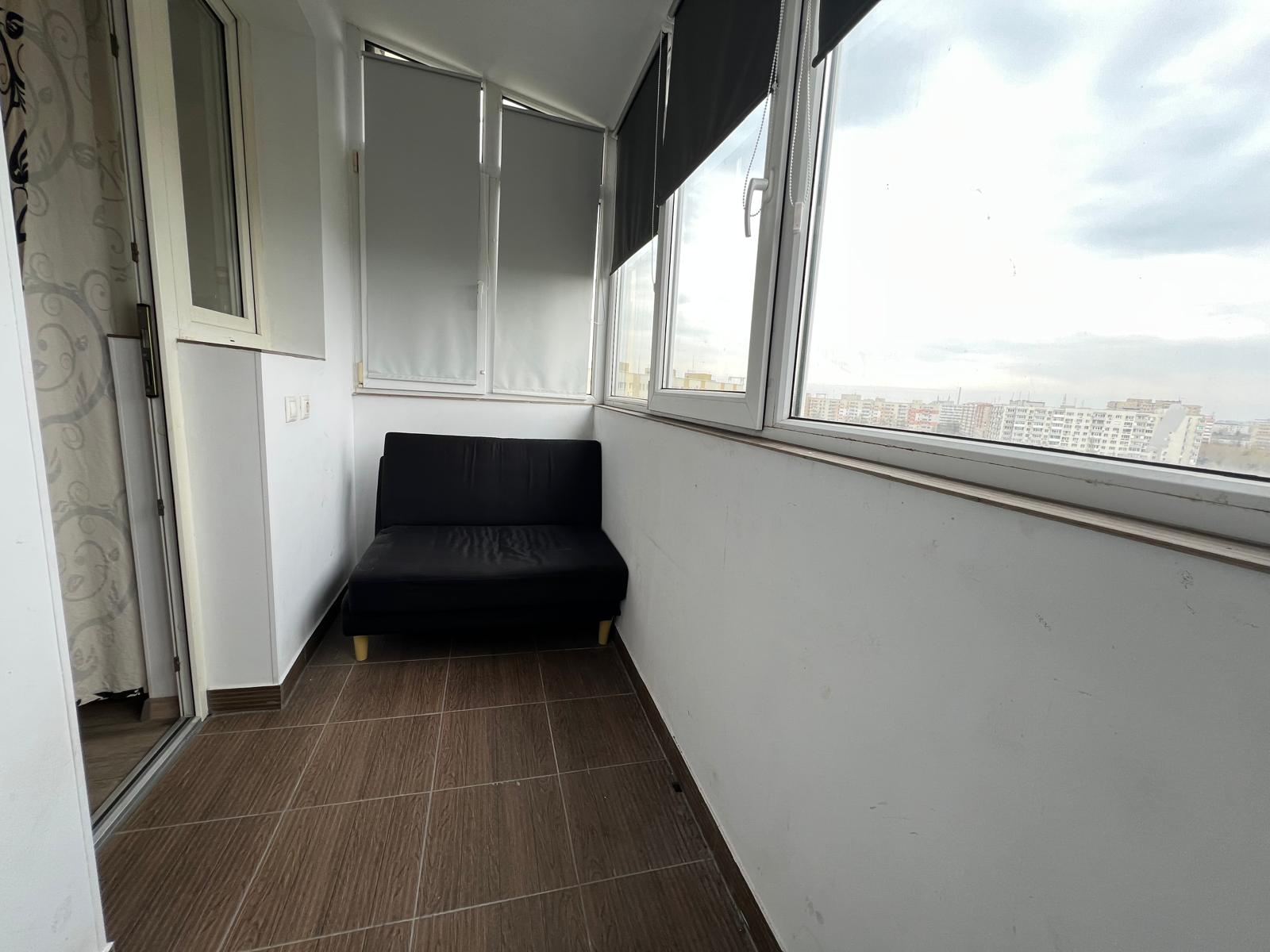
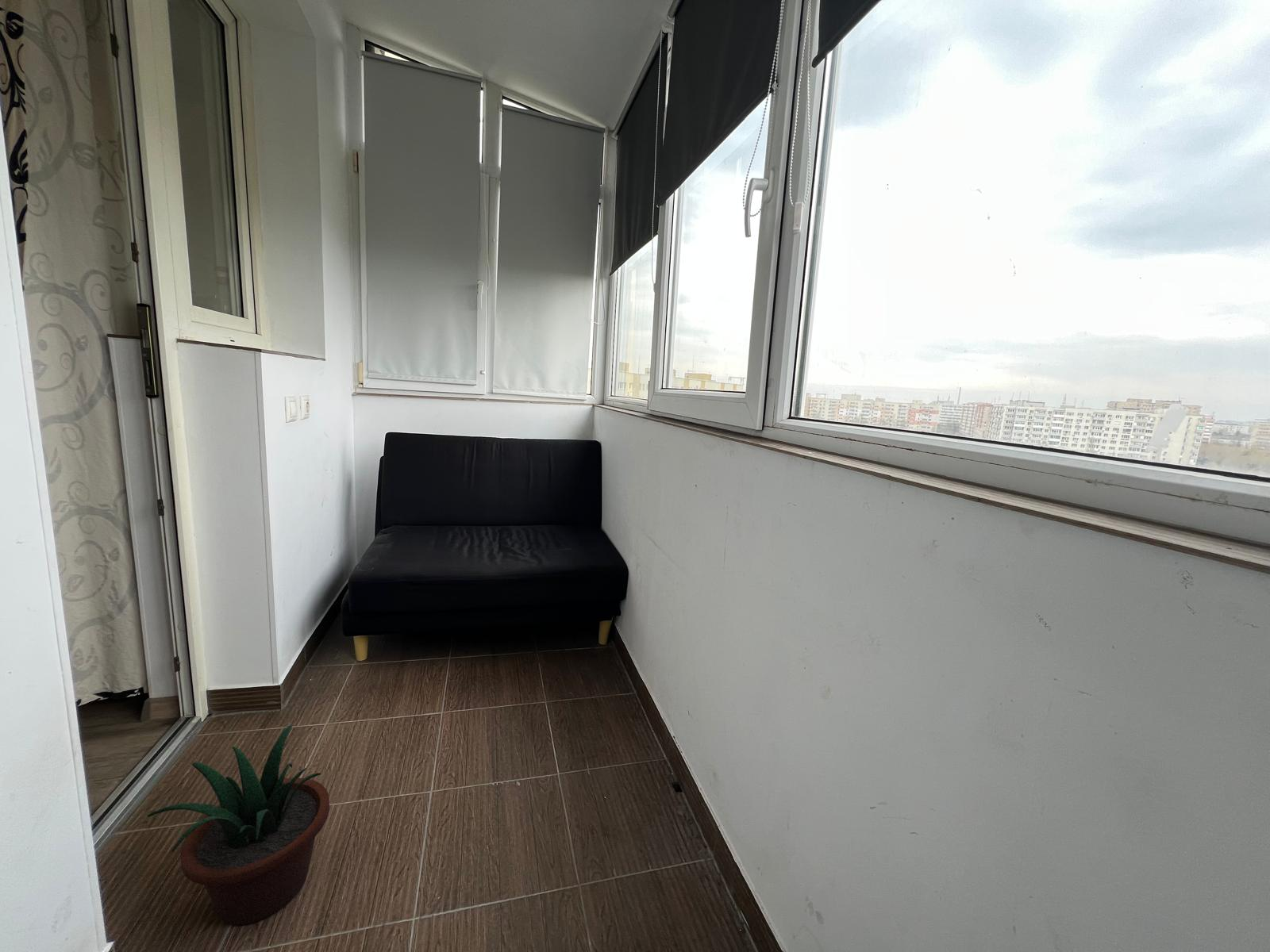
+ potted plant [146,724,330,926]
